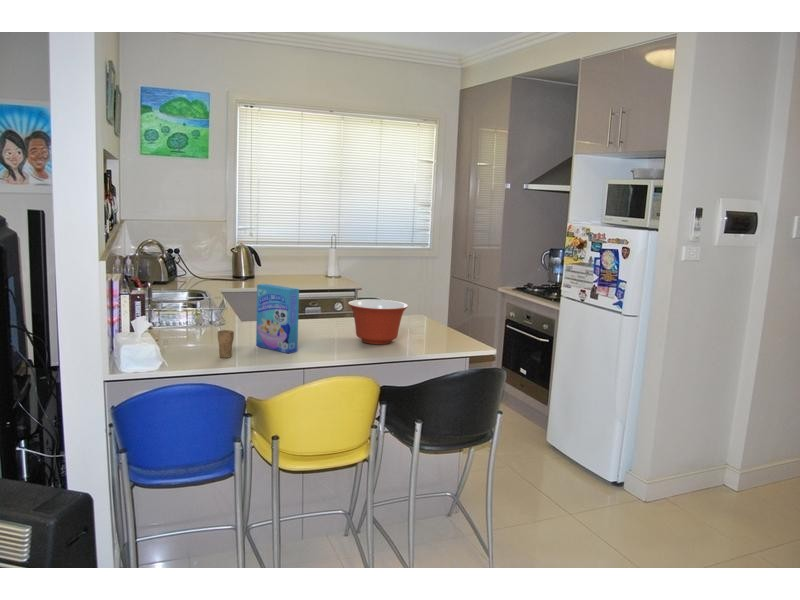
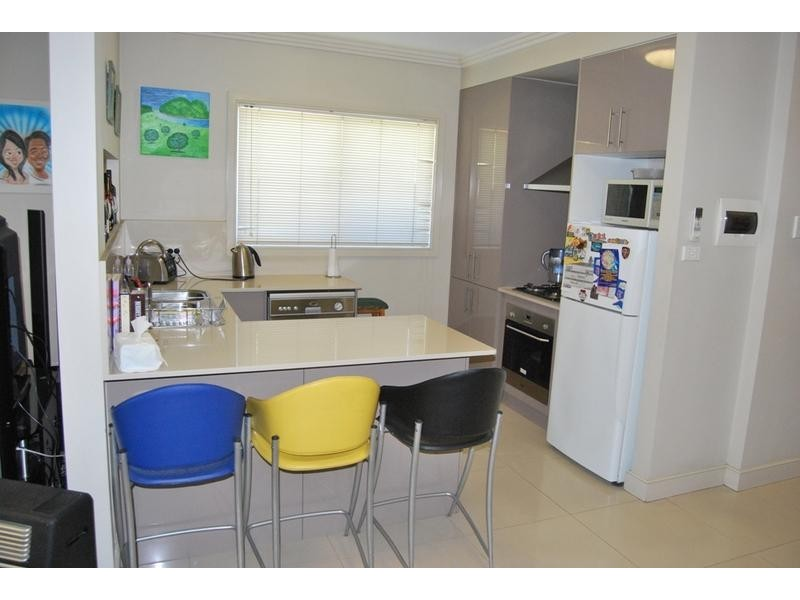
- mixing bowl [347,299,409,345]
- cereal box [255,283,300,354]
- cup [217,325,235,359]
